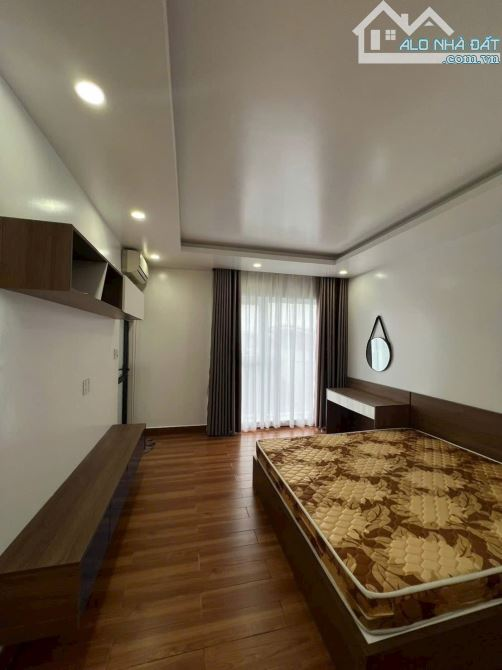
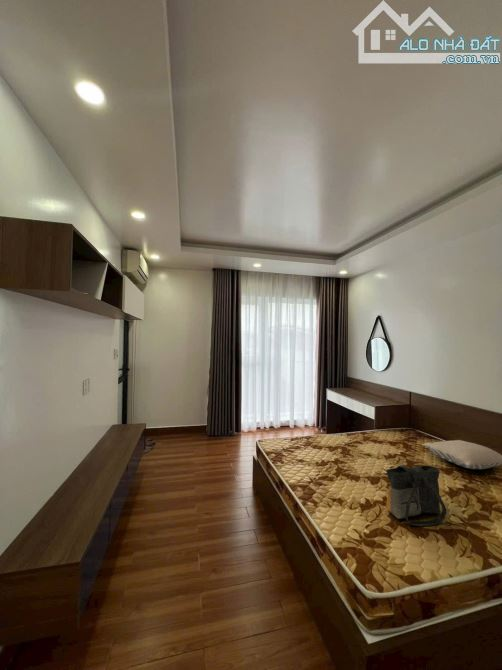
+ tote bag [385,464,448,527]
+ pillow [421,439,502,470]
